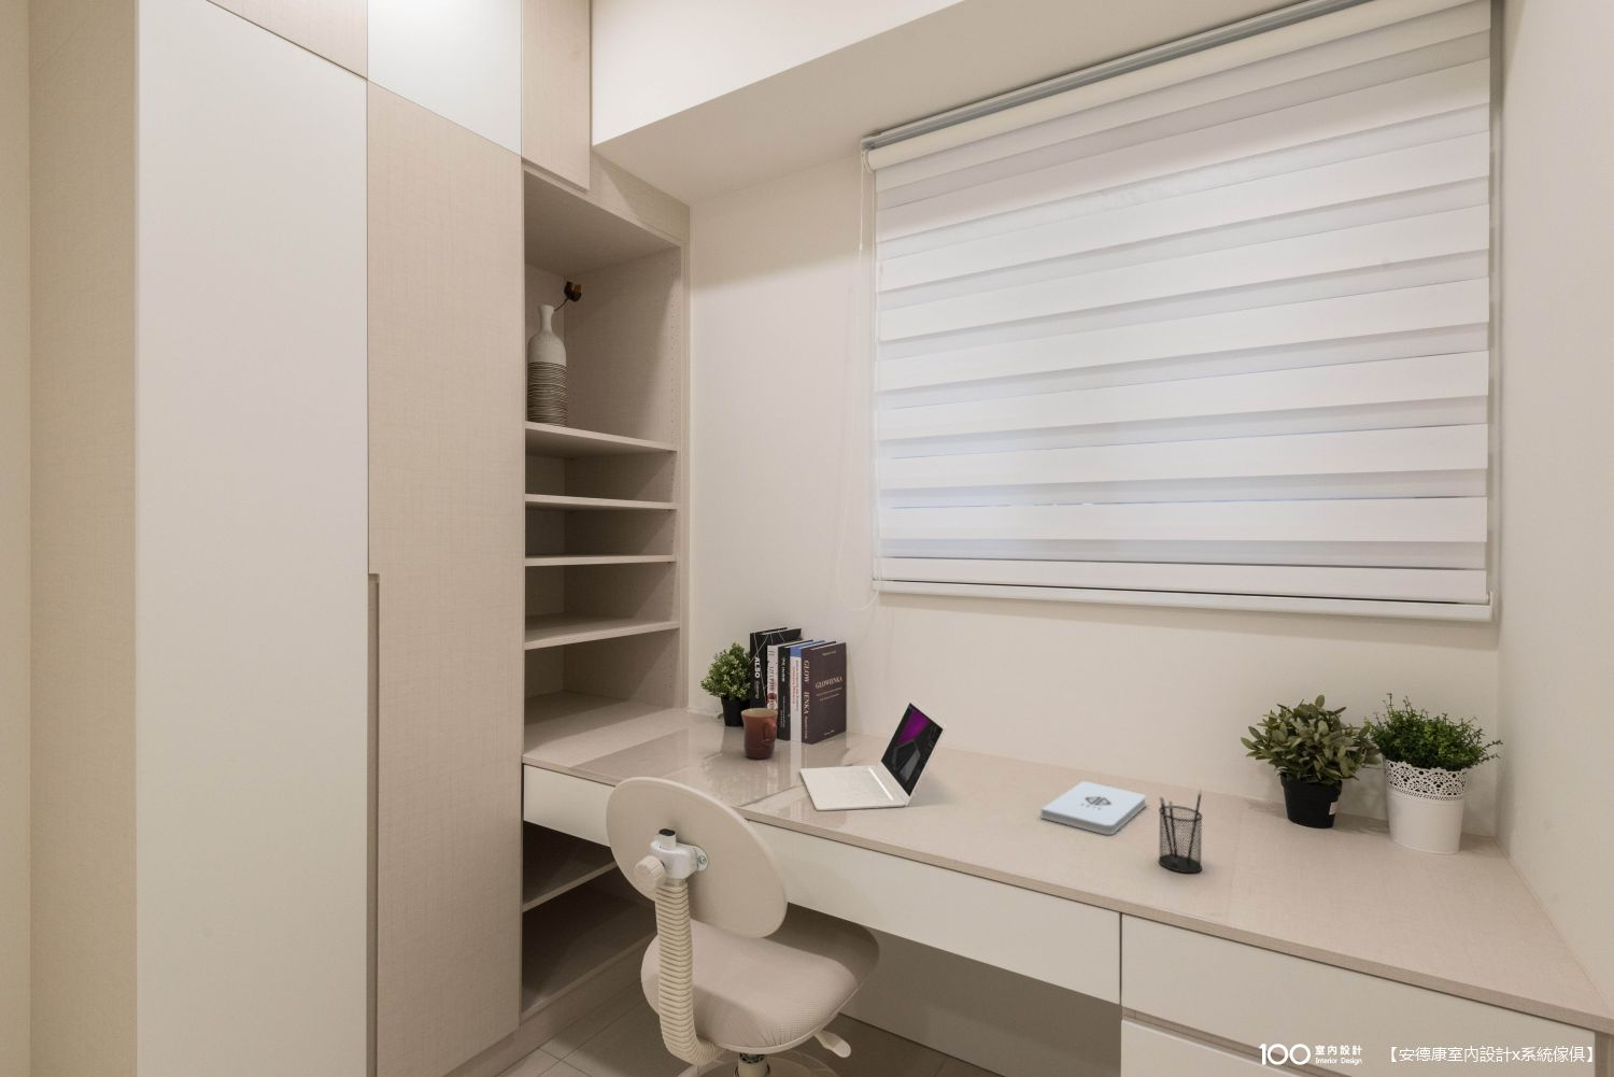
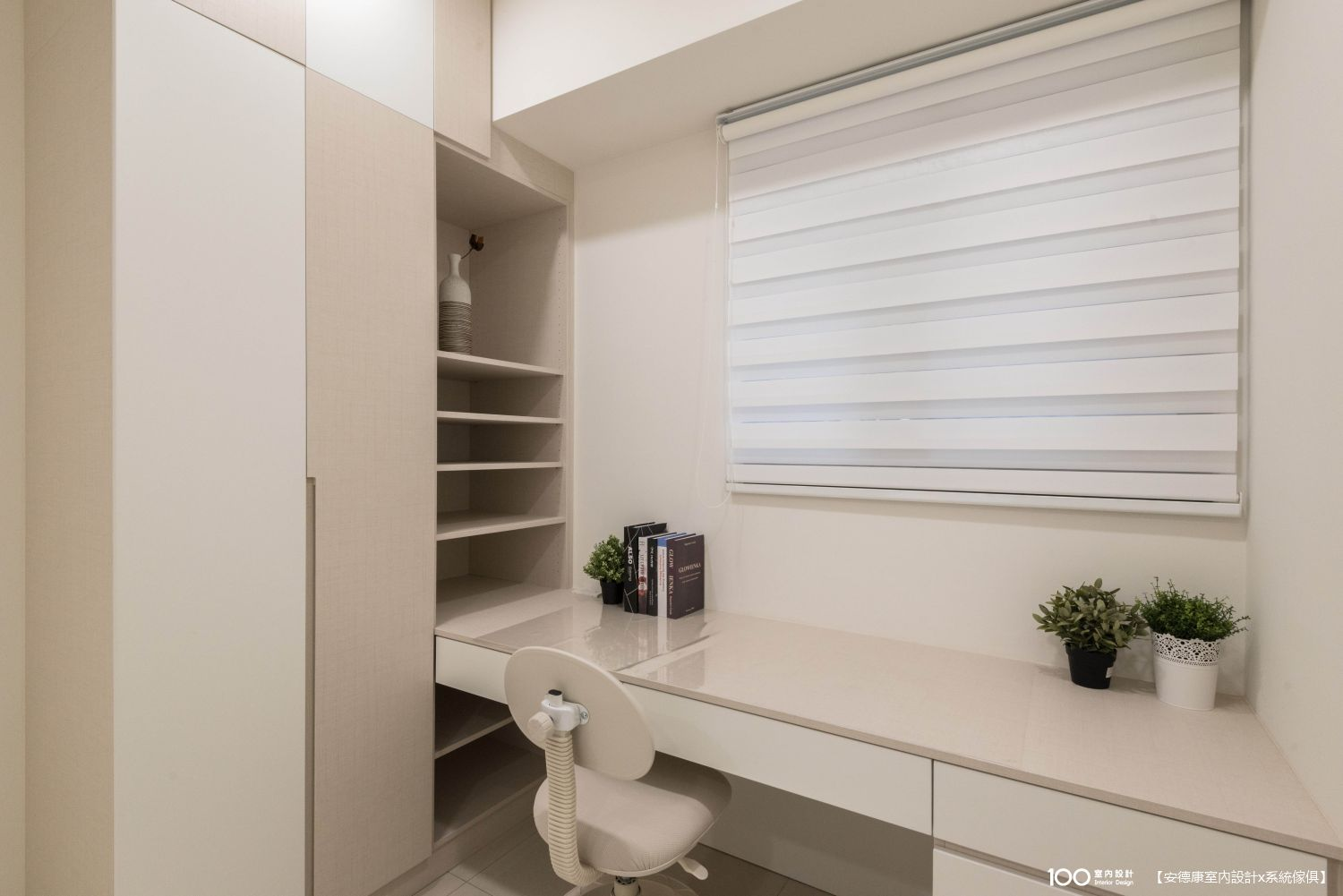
- mug [740,707,779,760]
- pencil holder [1157,790,1203,874]
- laptop [798,698,947,811]
- notepad [1041,780,1147,835]
